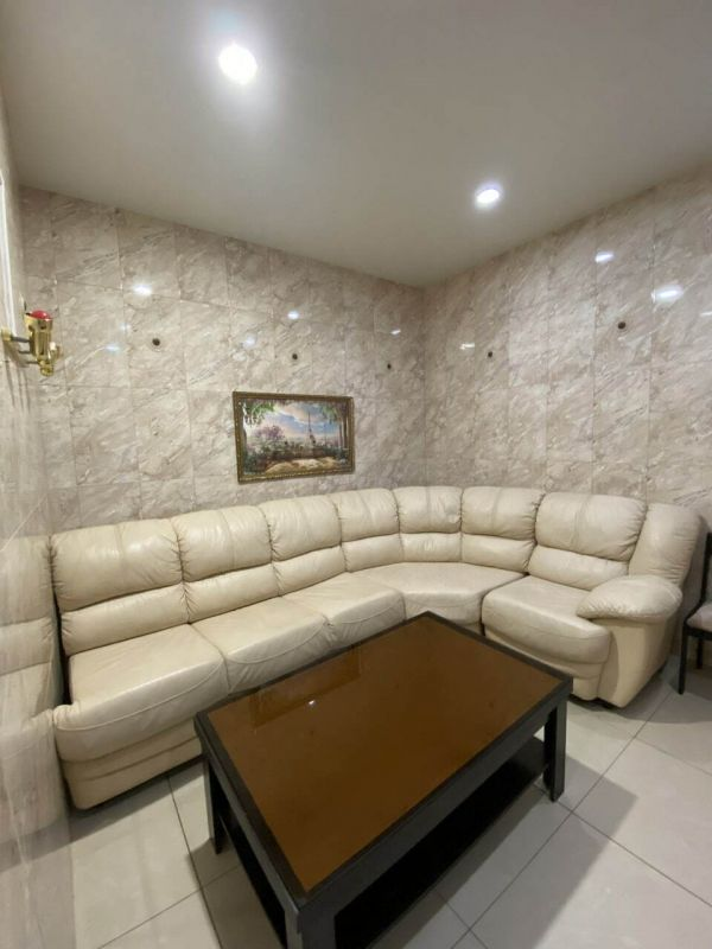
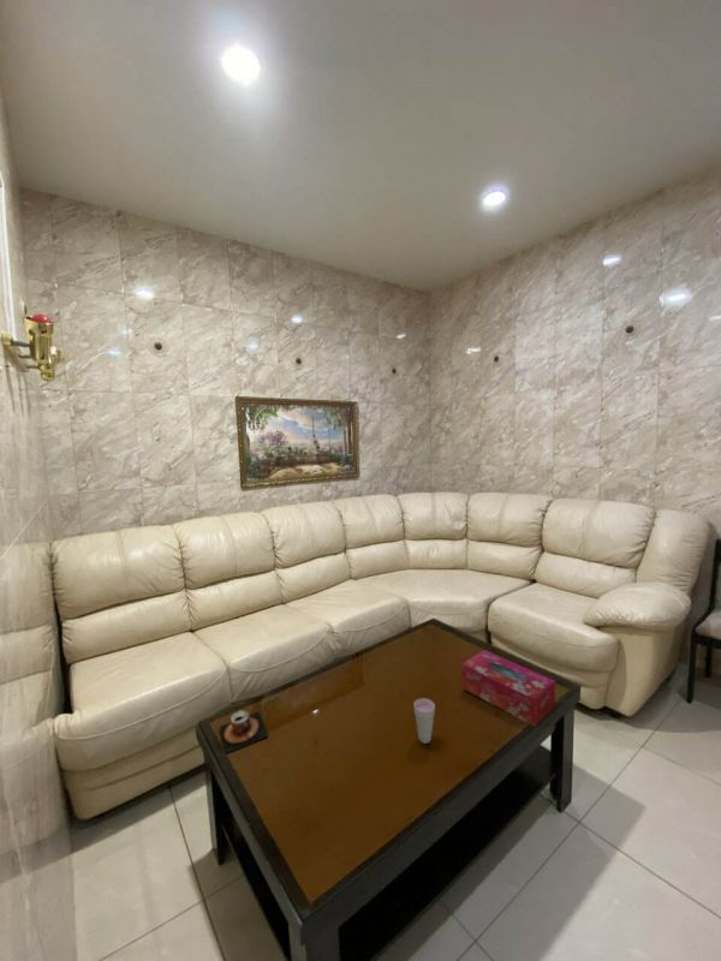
+ teacup [219,709,269,754]
+ tissue box [461,649,556,728]
+ cup [412,697,436,745]
